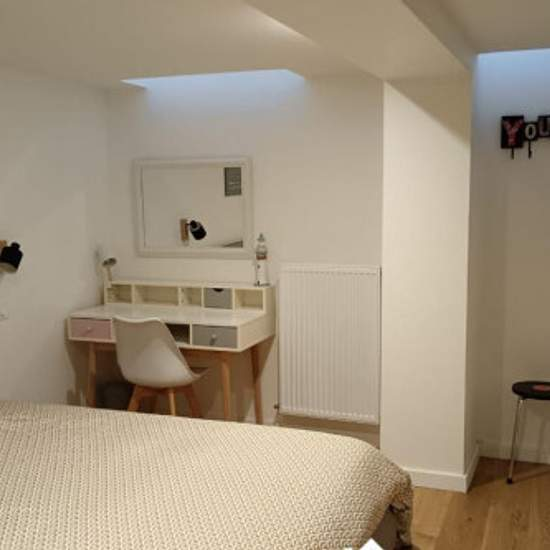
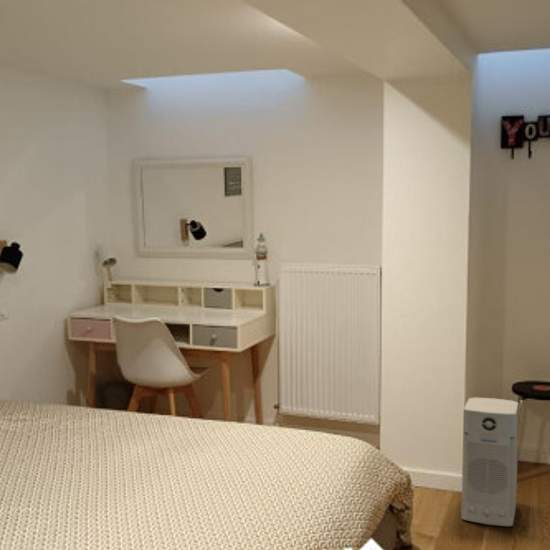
+ air purifier [460,396,519,527]
